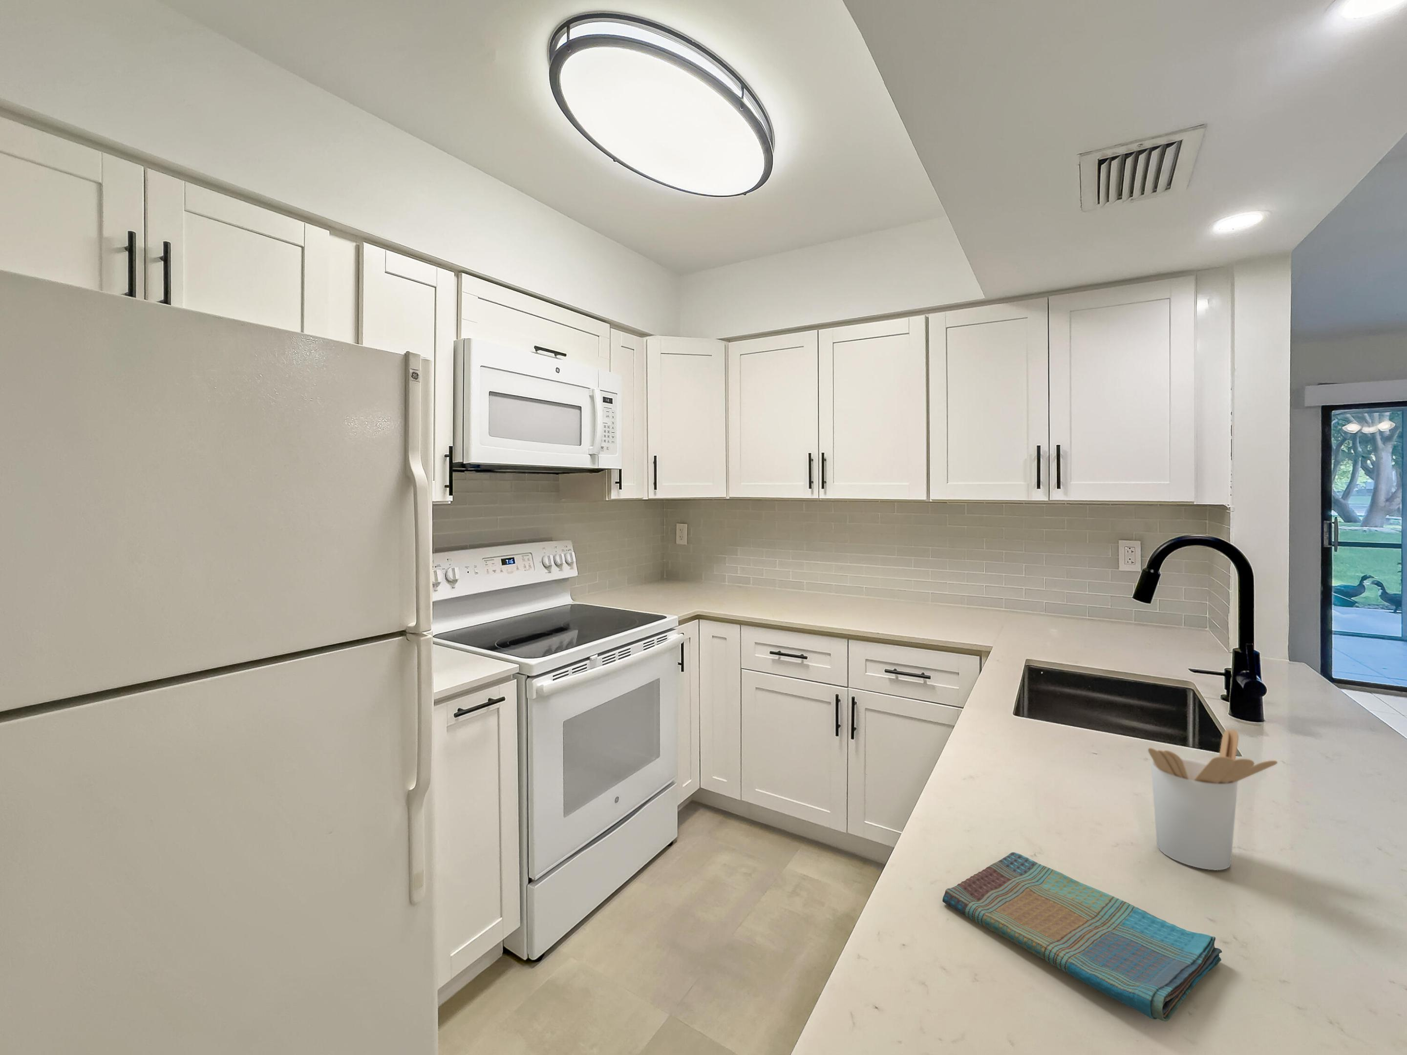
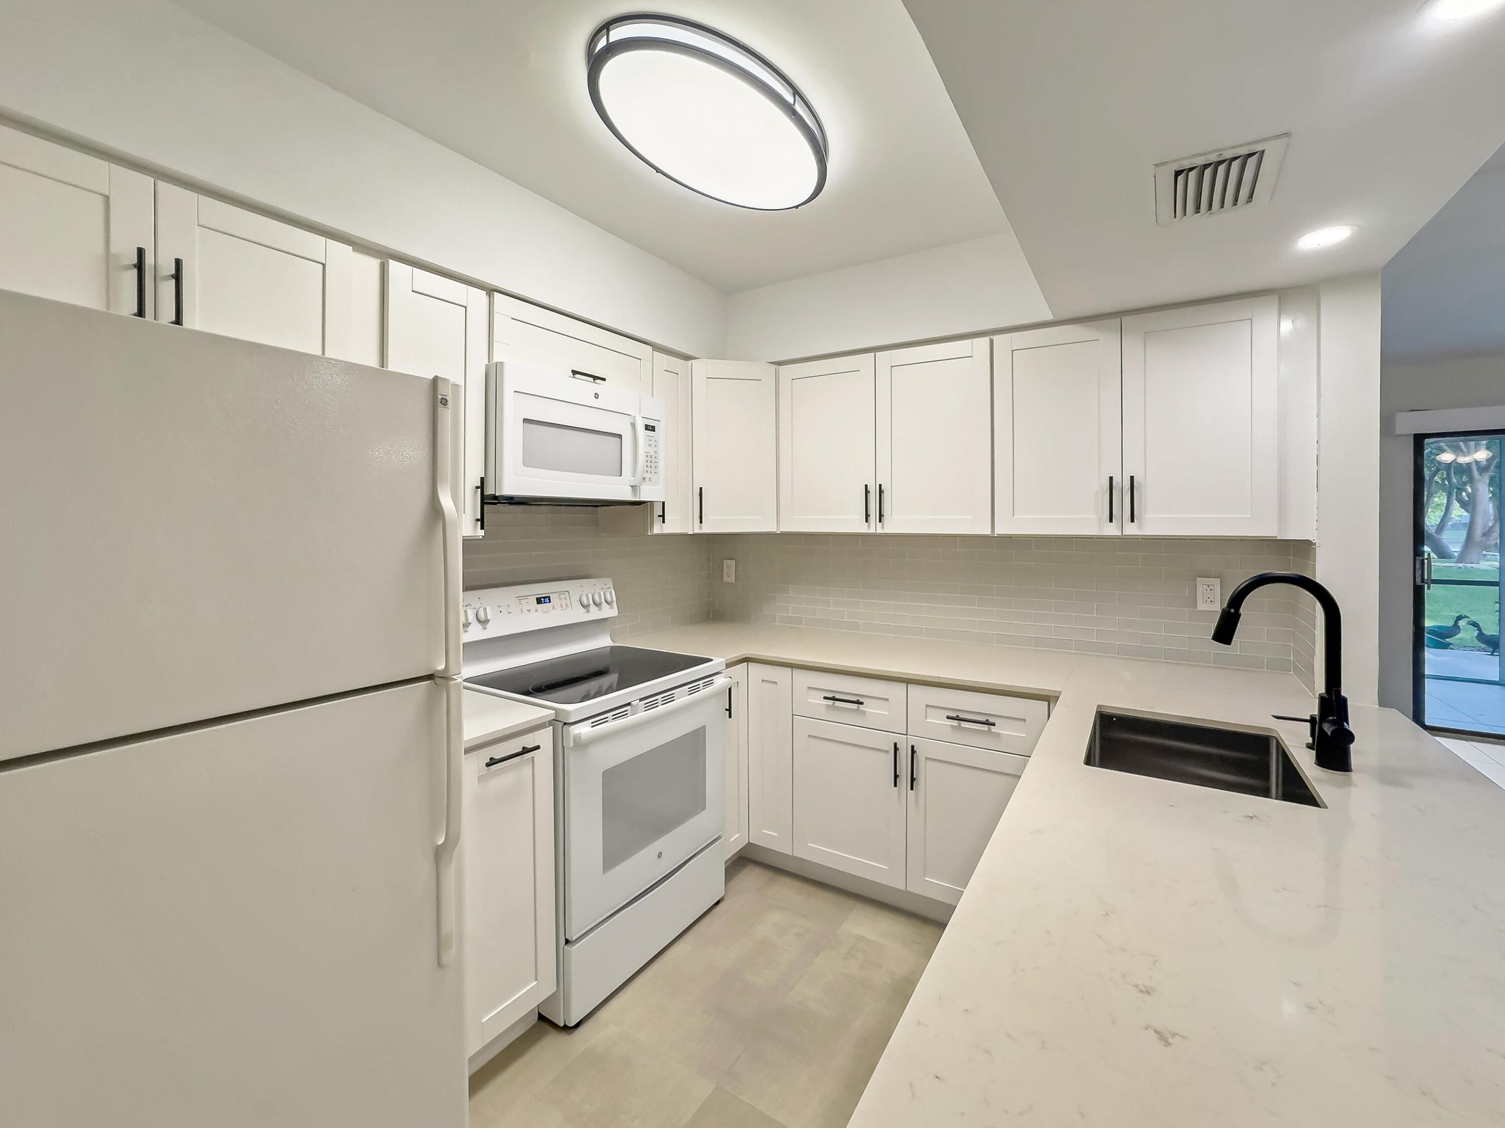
- dish towel [942,852,1222,1022]
- utensil holder [1148,729,1278,871]
